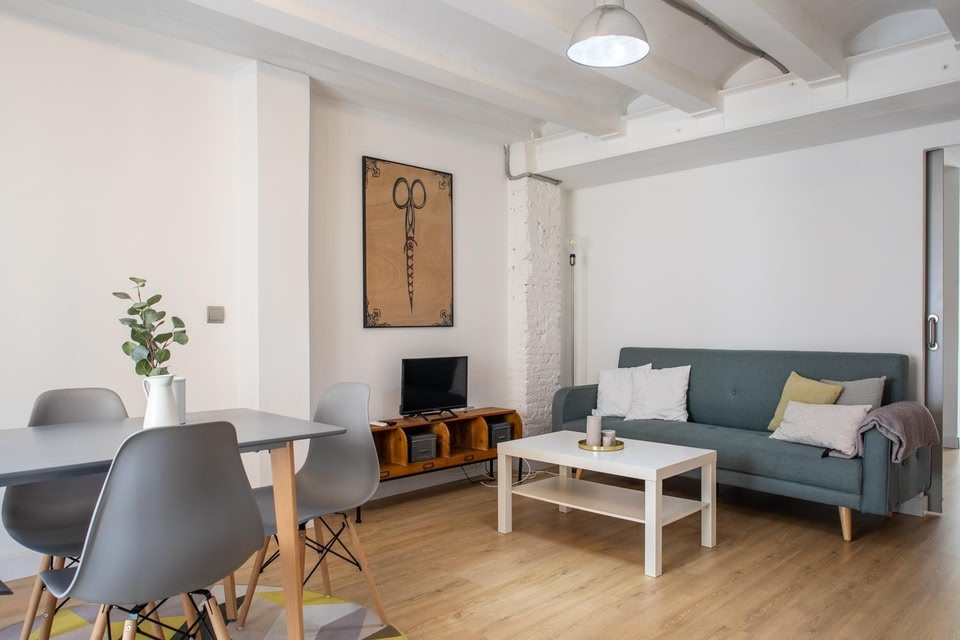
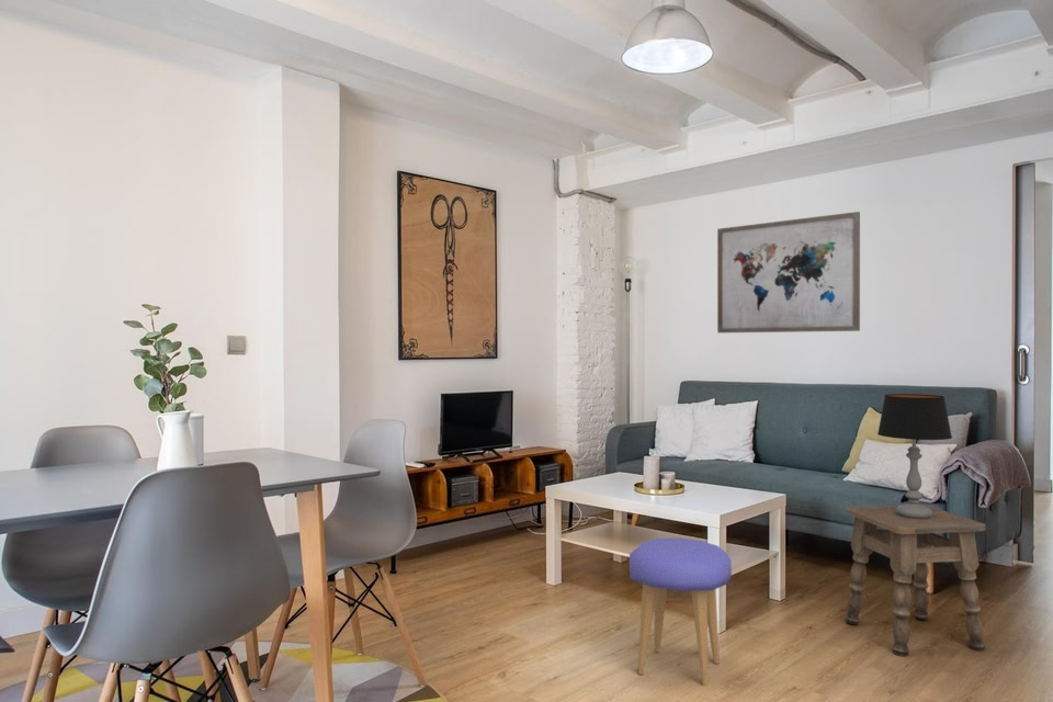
+ table lamp [876,393,953,519]
+ side table [845,503,987,658]
+ stool [629,537,733,688]
+ wall art [716,211,861,335]
